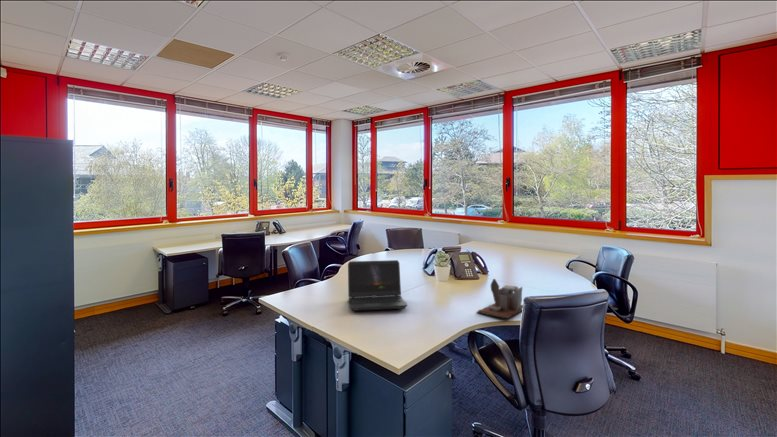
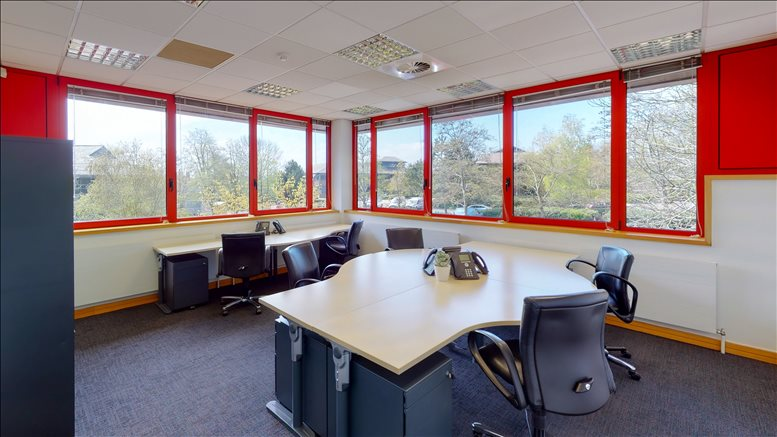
- laptop computer [347,259,408,312]
- desk organizer [476,278,524,319]
